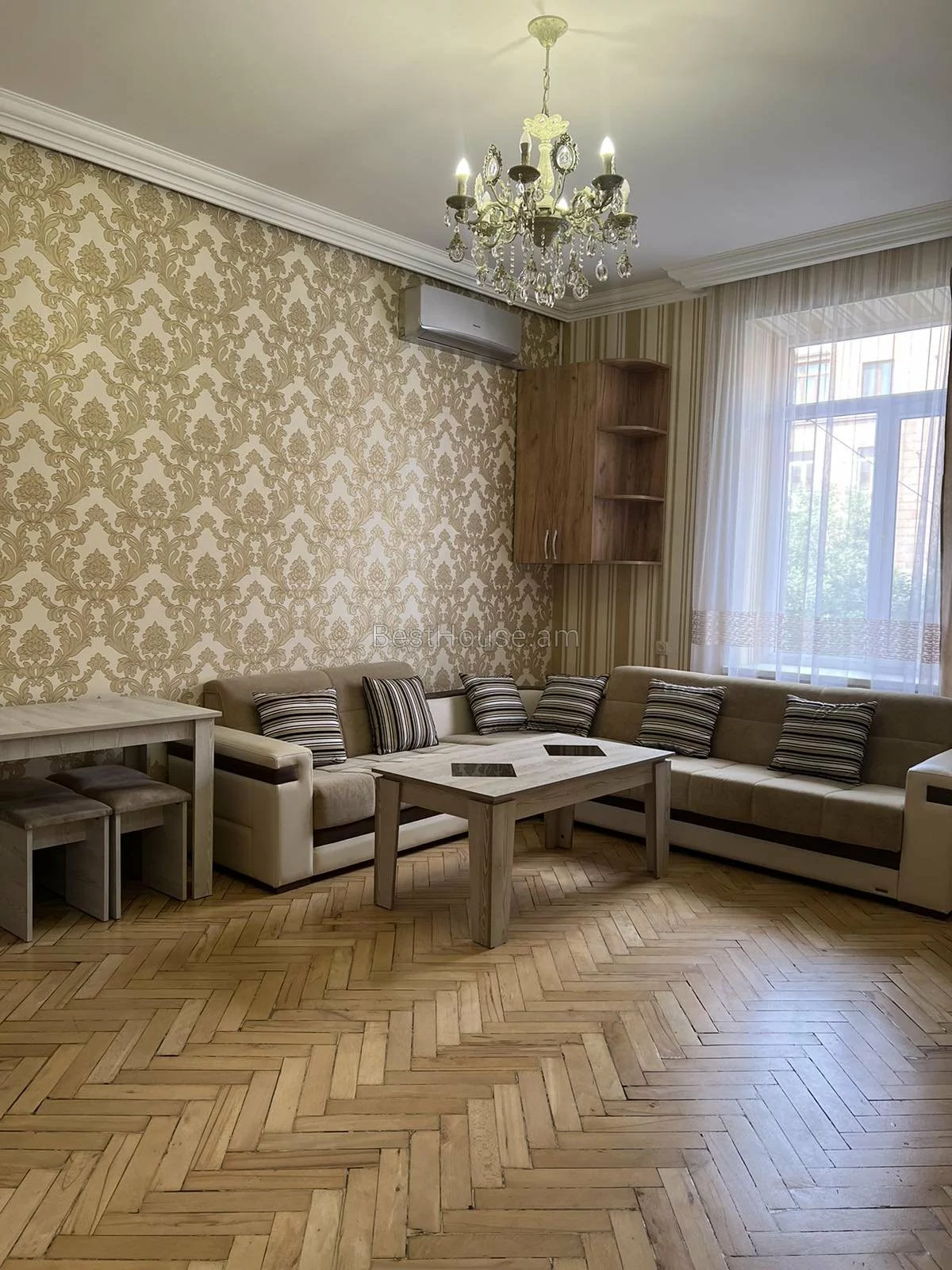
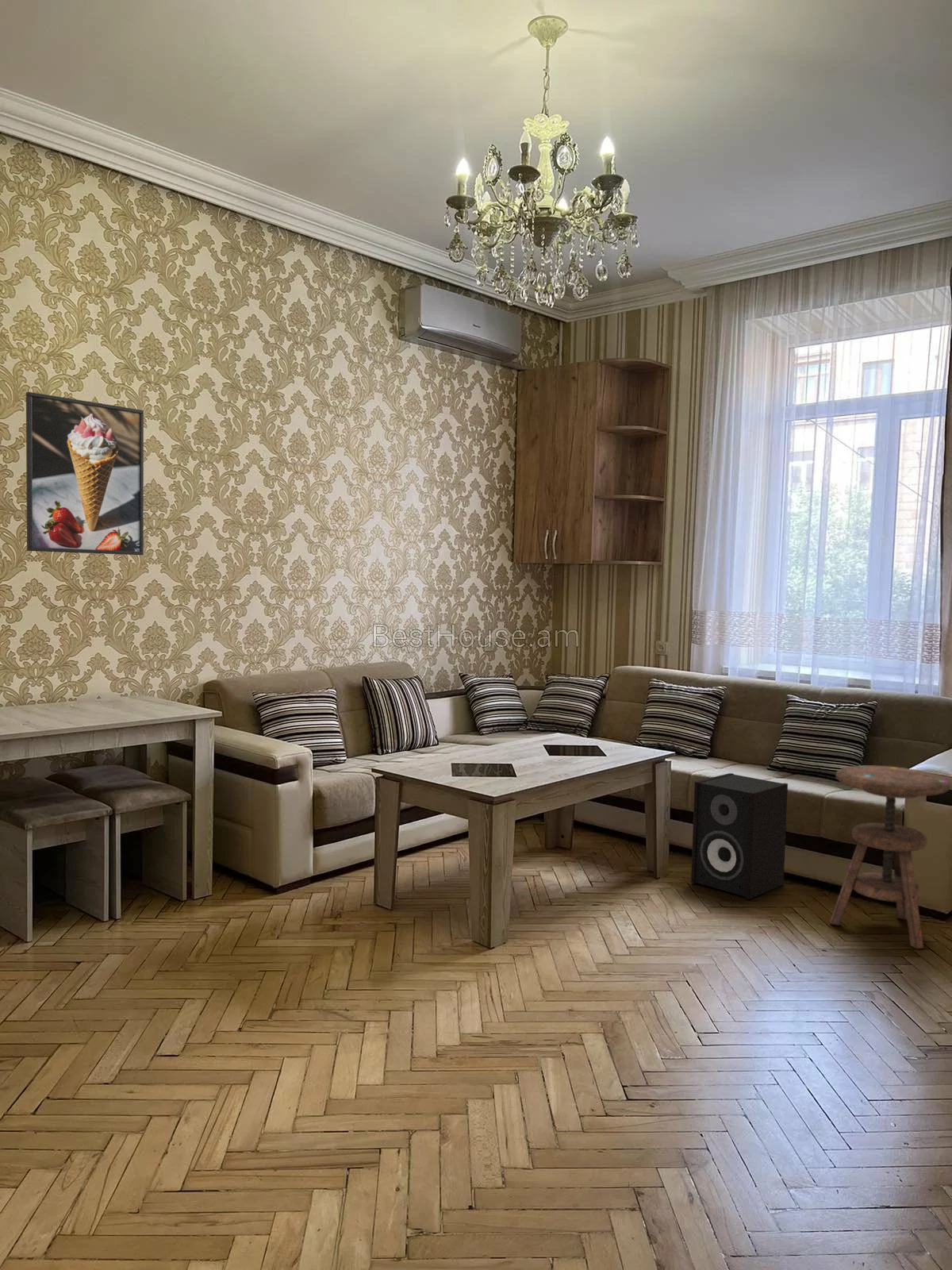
+ speaker [690,772,789,900]
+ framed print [25,391,144,556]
+ side table [829,764,951,949]
